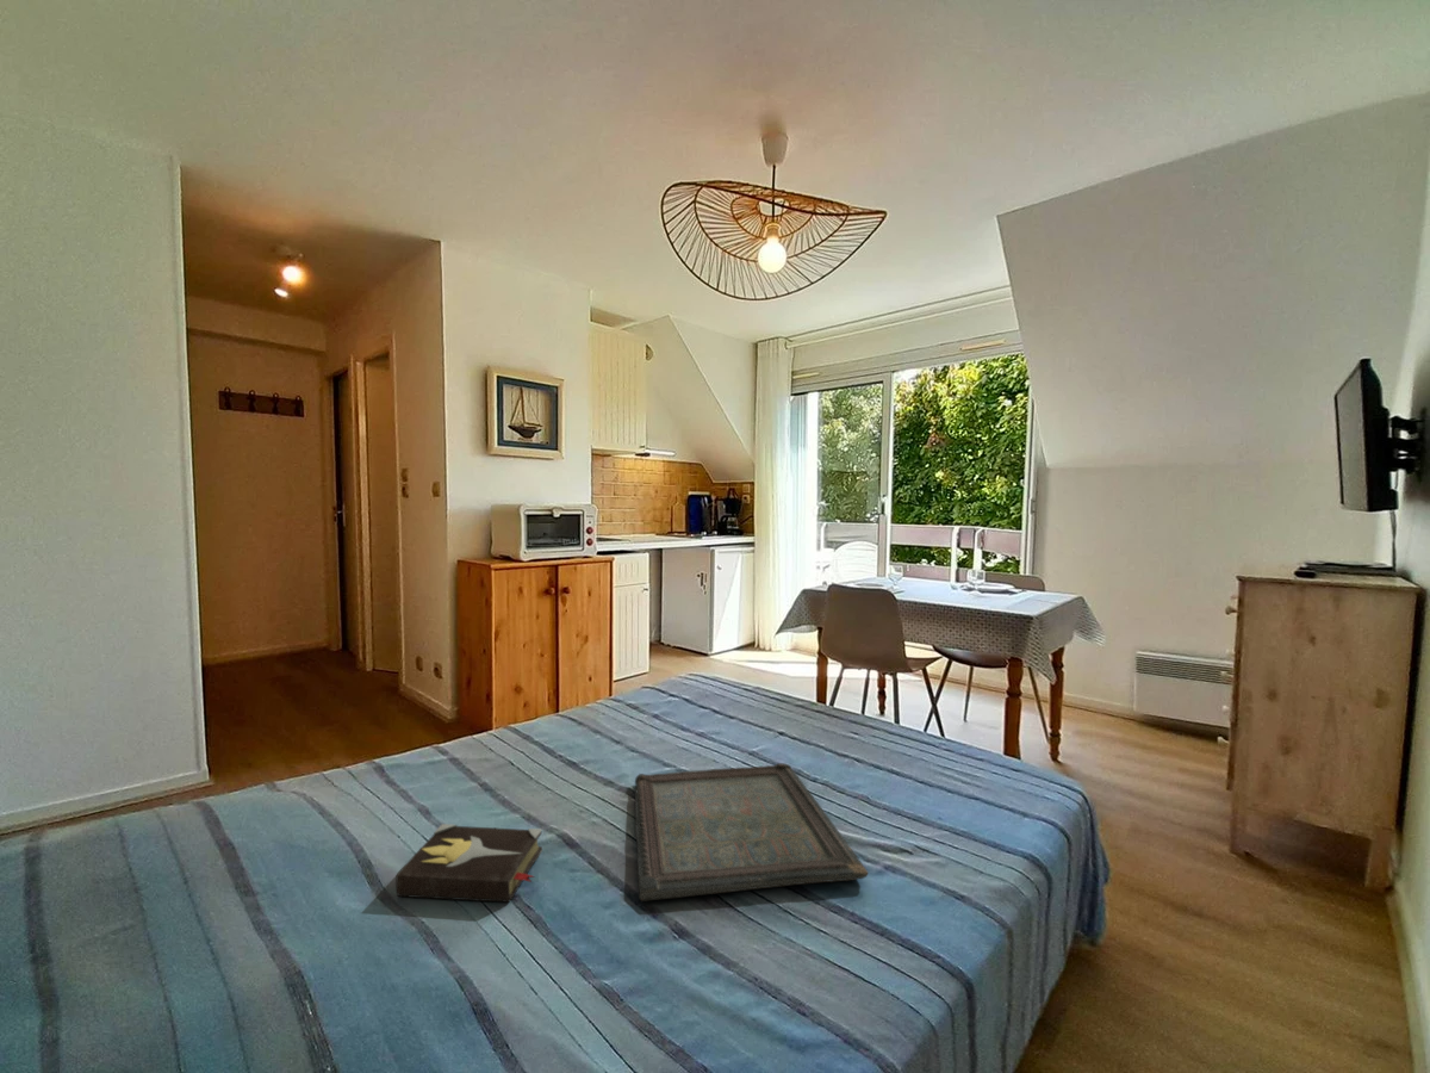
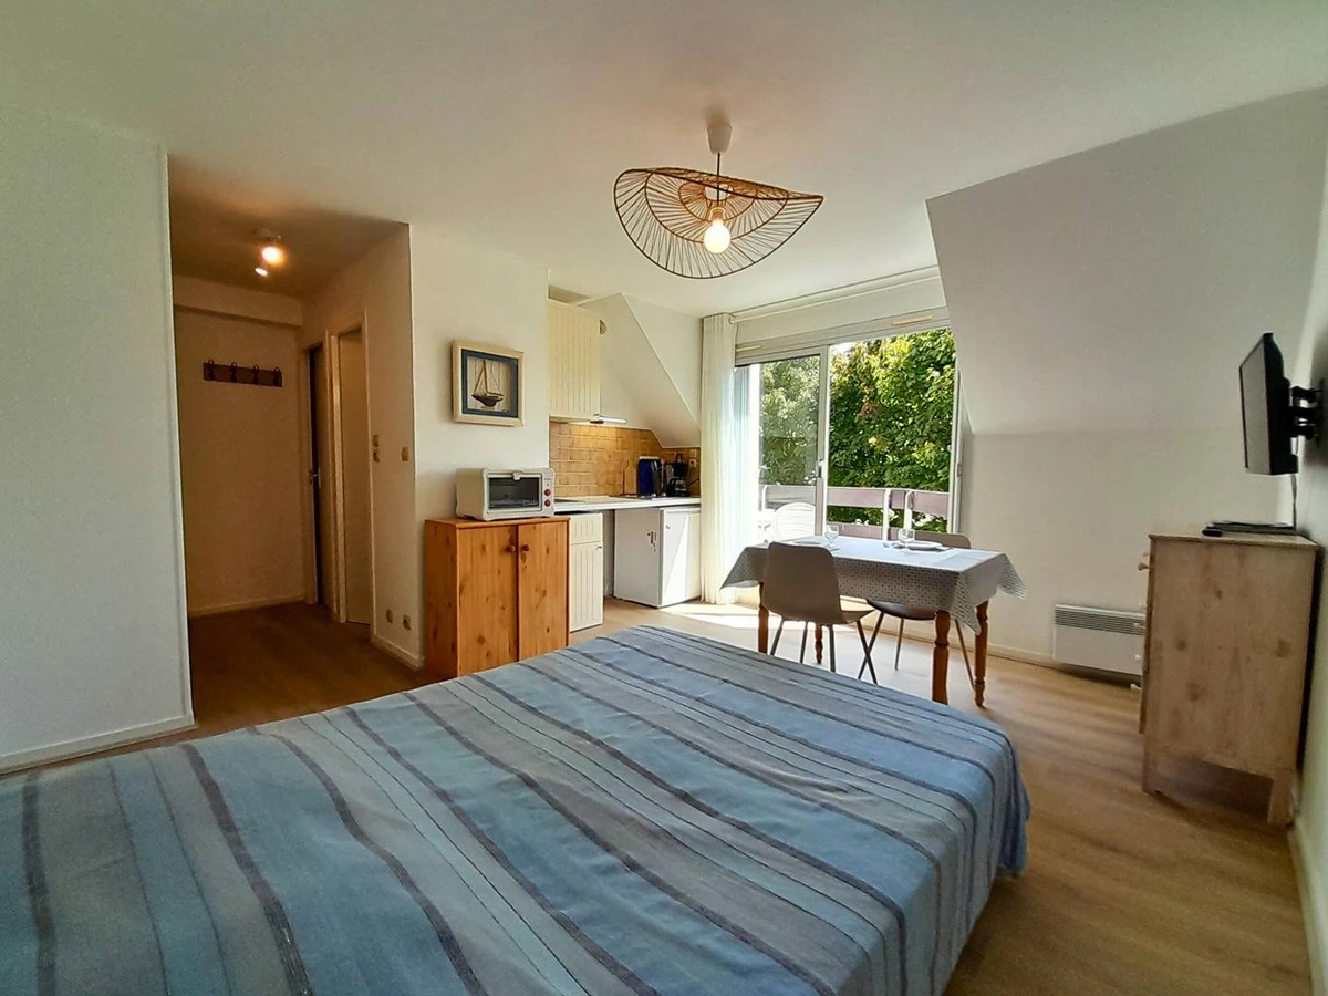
- serving tray [634,762,870,903]
- hardback book [394,823,543,904]
